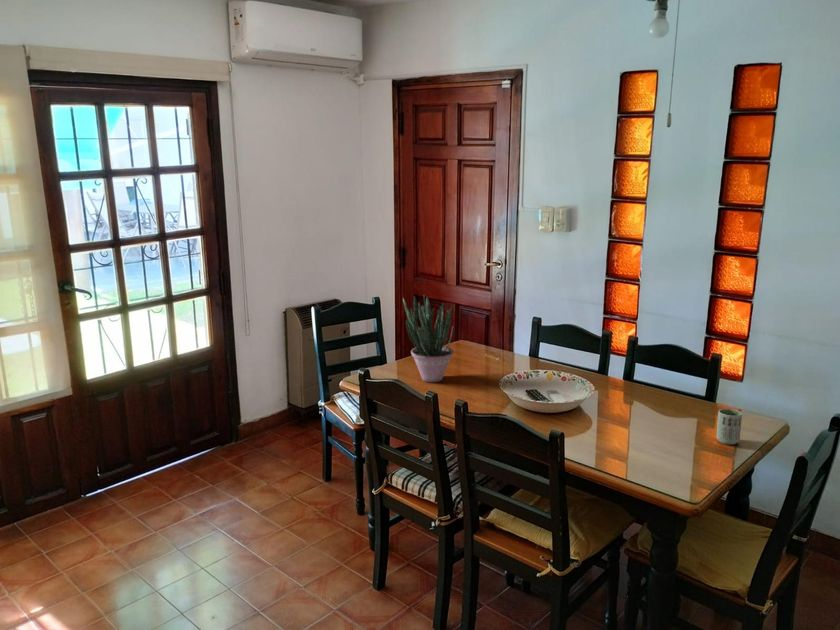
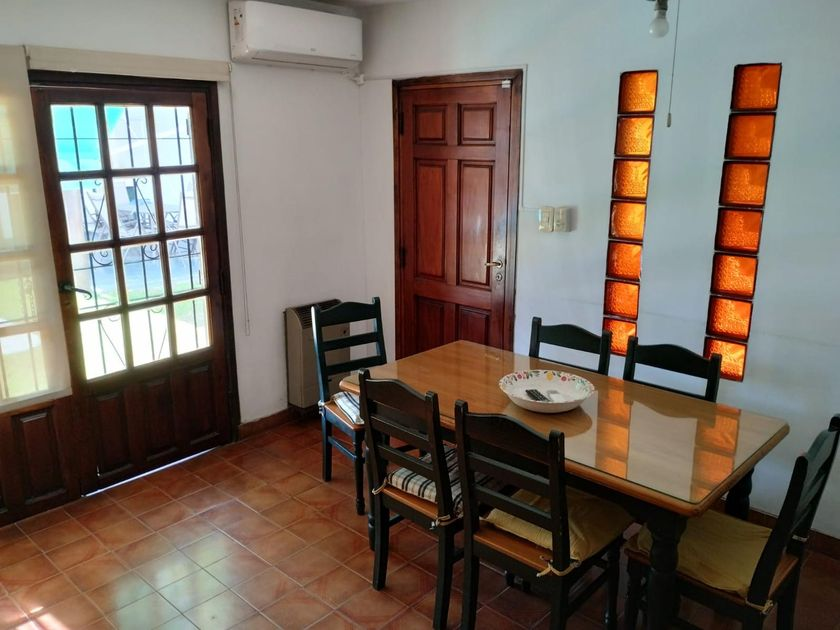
- cup [716,408,743,445]
- potted plant [402,295,455,383]
